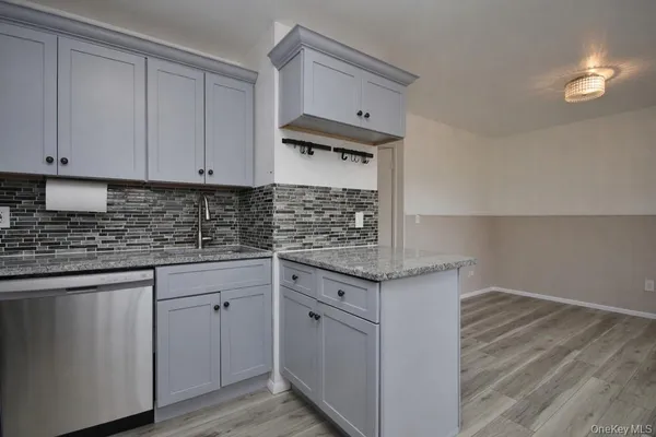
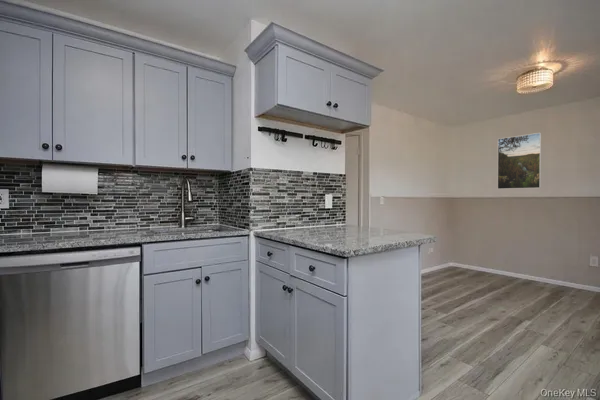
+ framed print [497,132,542,190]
